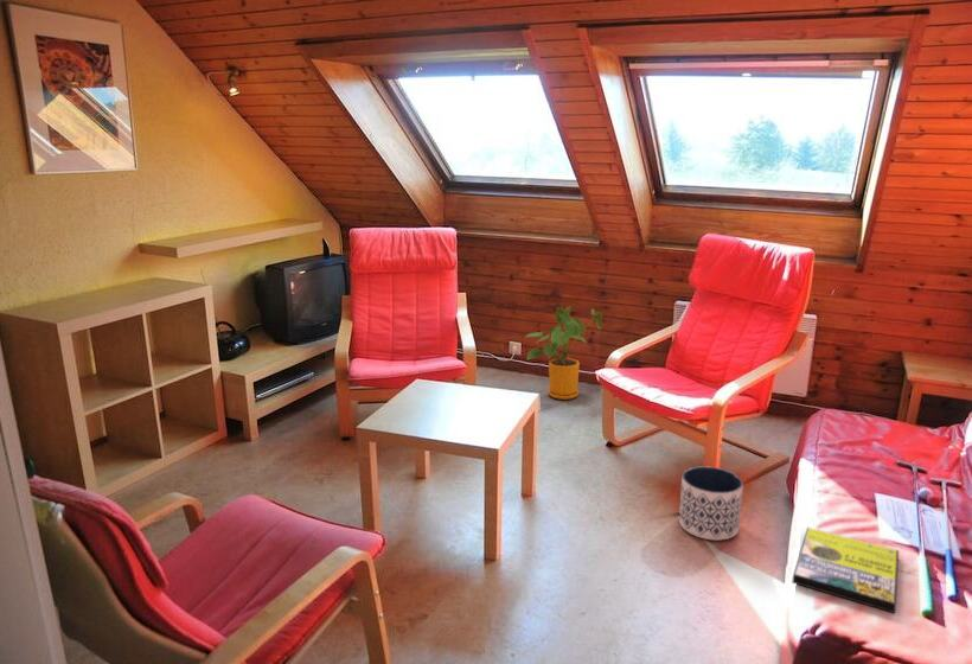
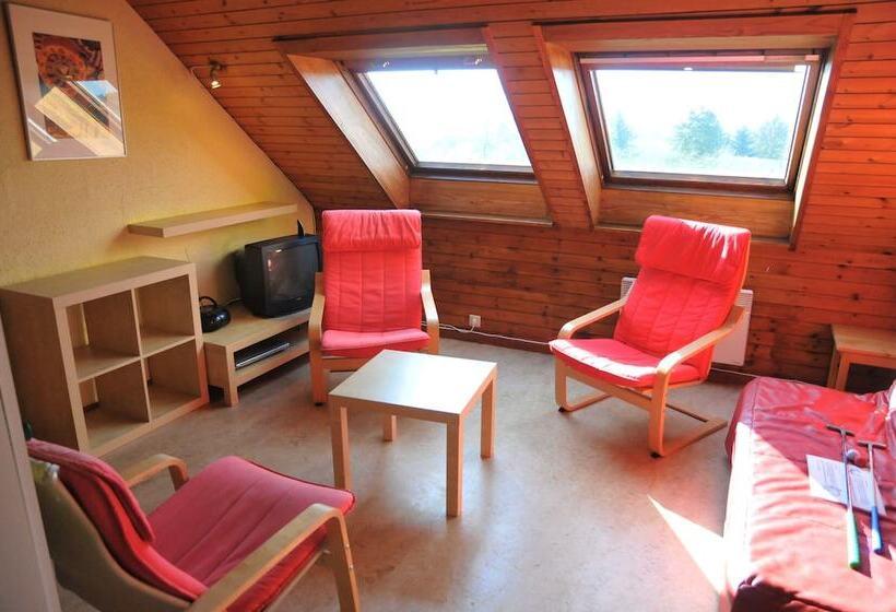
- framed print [791,526,900,614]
- house plant [525,305,603,401]
- planter [678,465,744,542]
